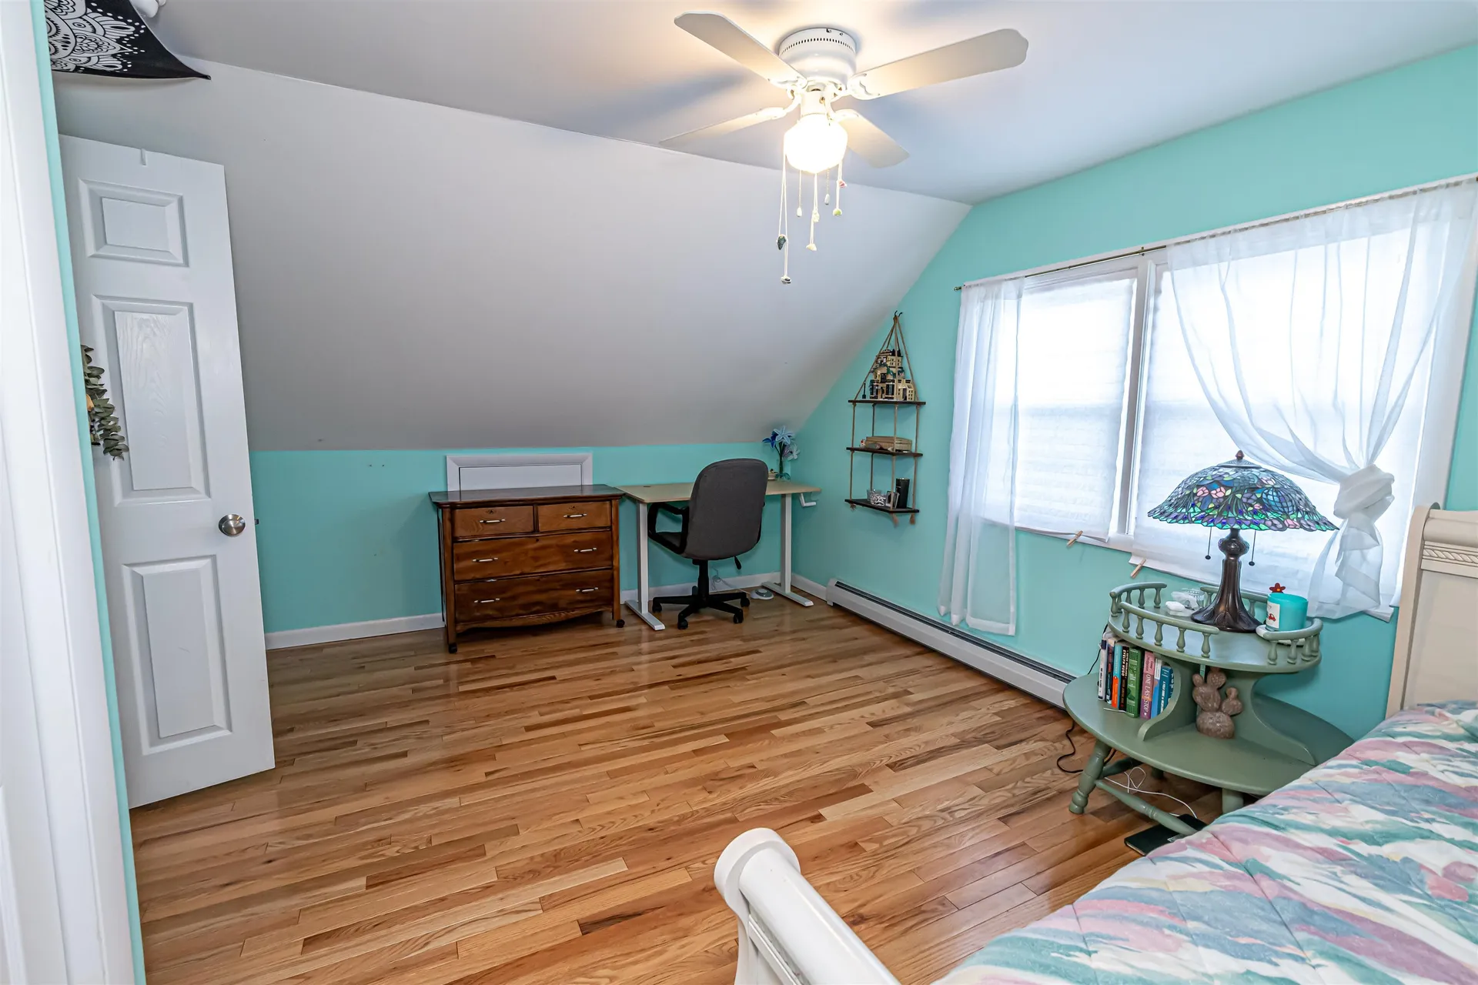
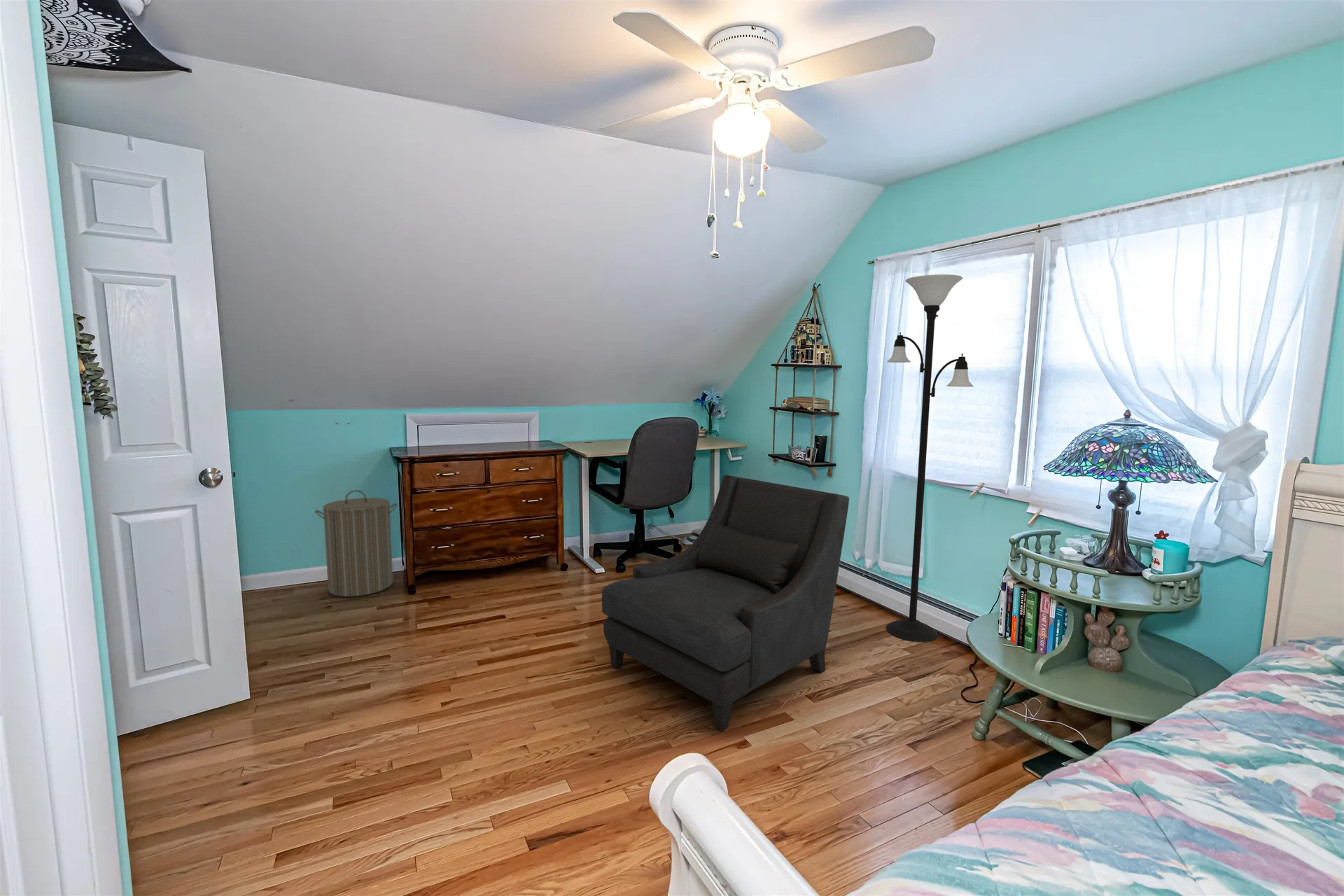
+ laundry hamper [314,489,398,598]
+ armchair [601,475,850,731]
+ floor lamp [886,274,974,643]
